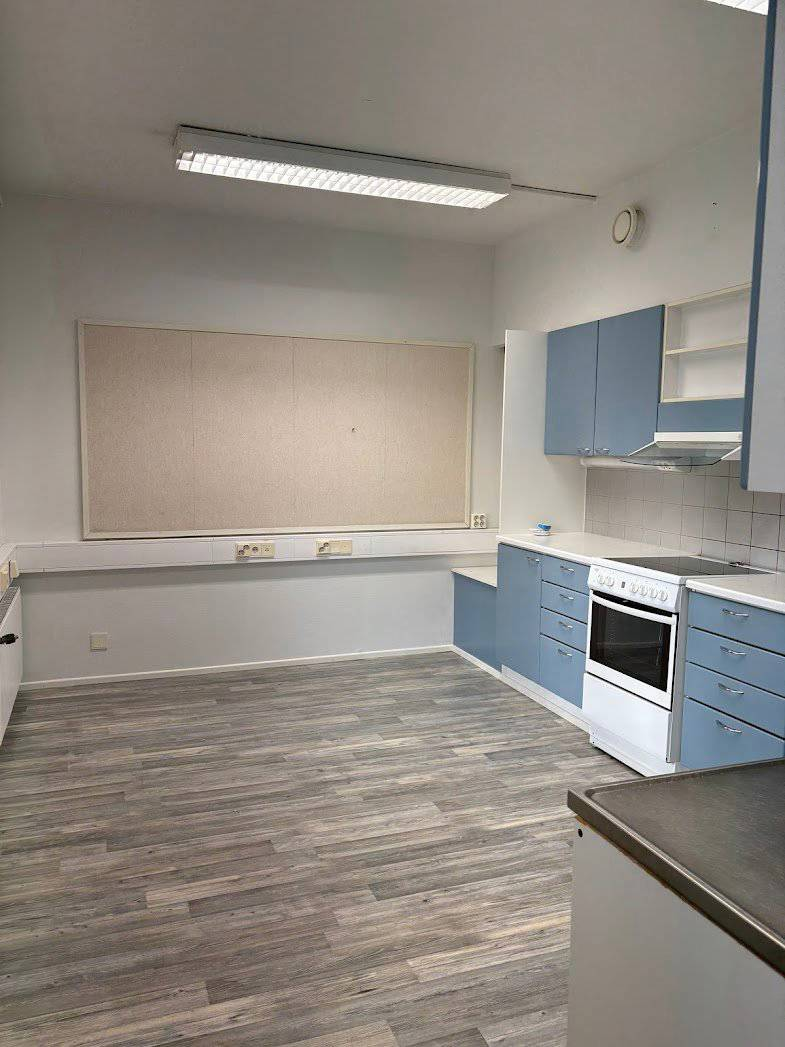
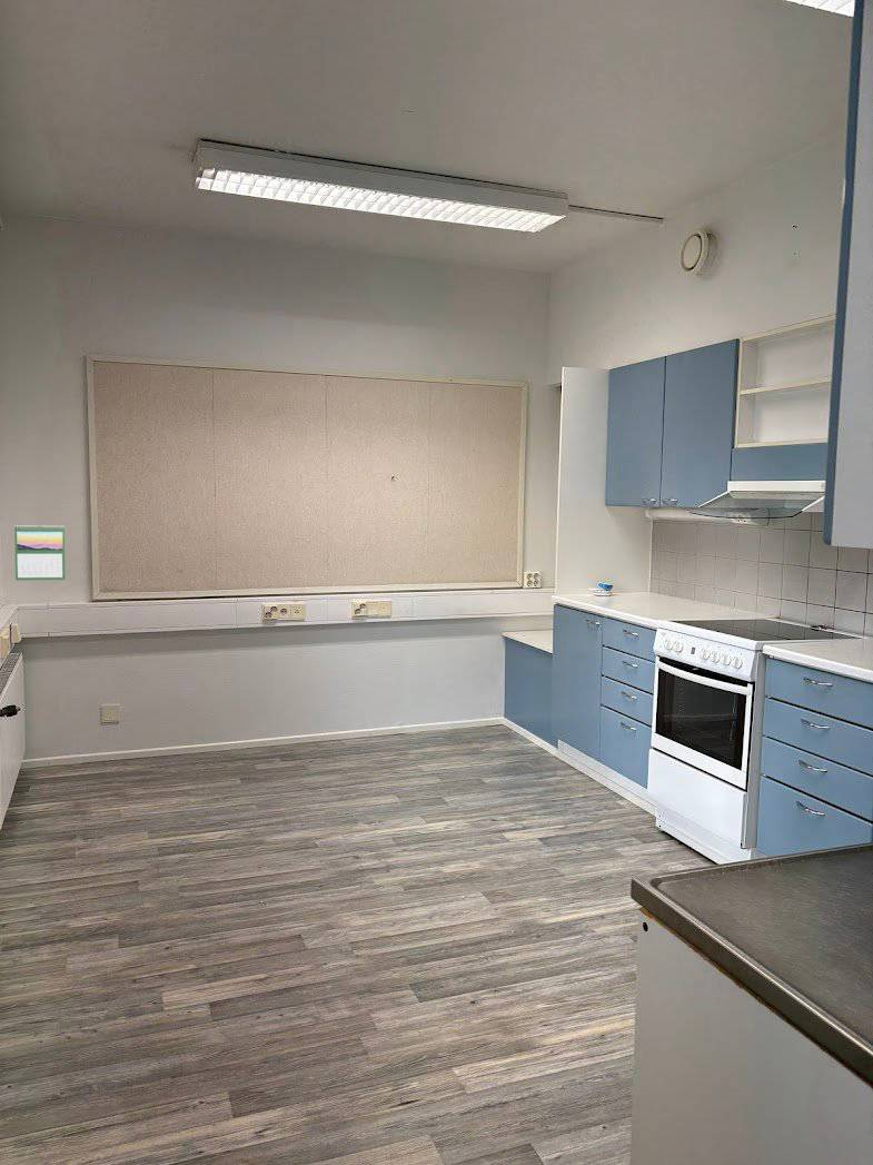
+ calendar [13,524,67,581]
